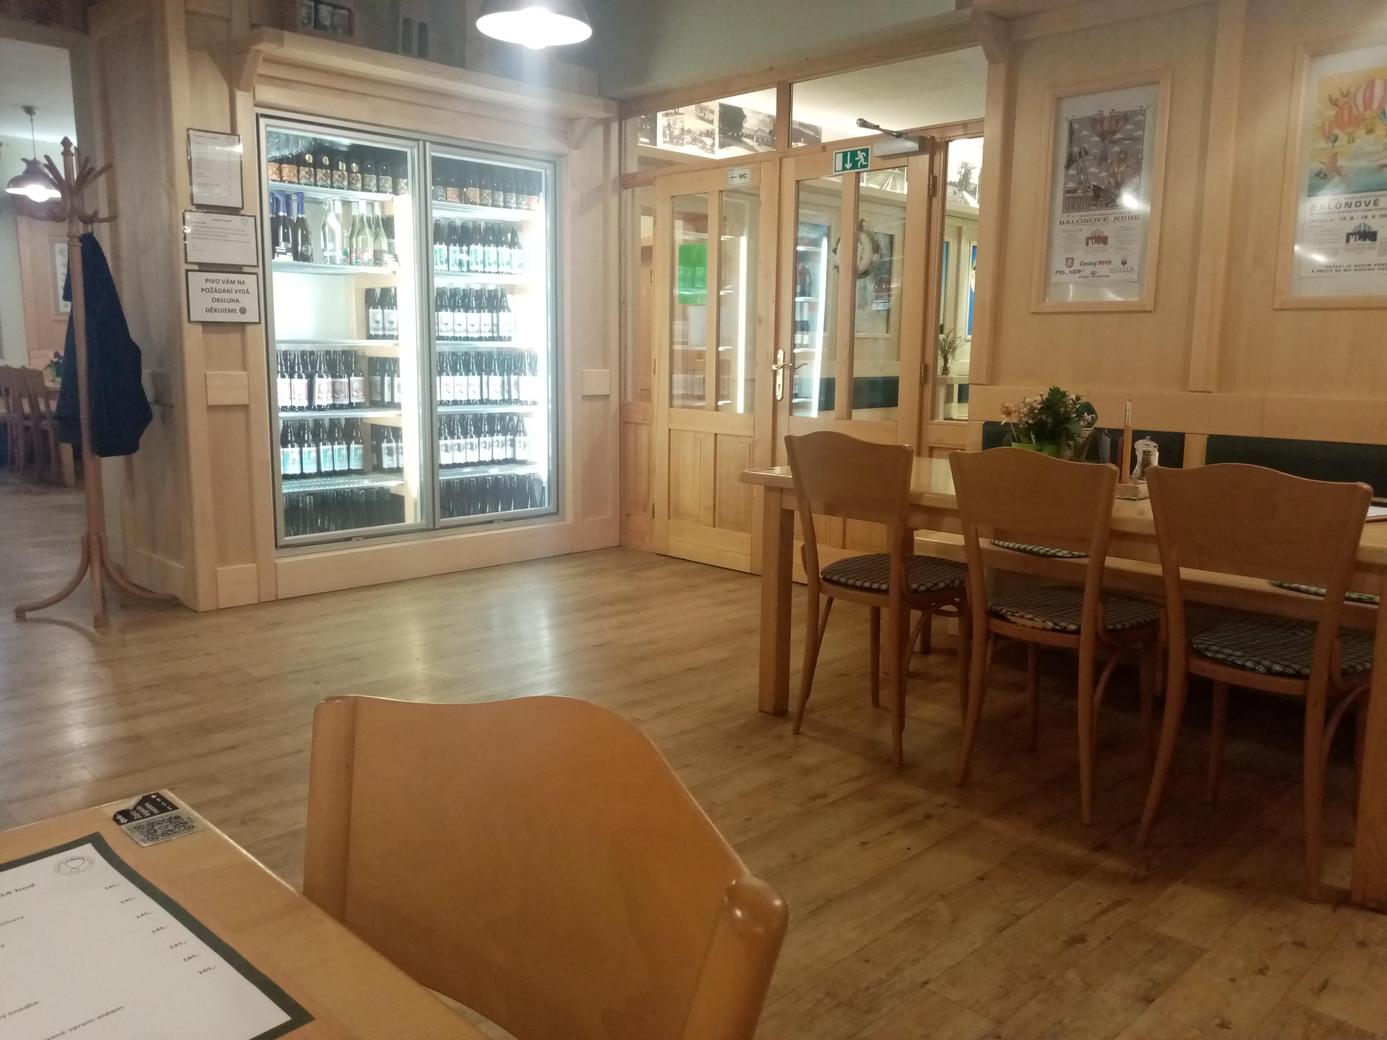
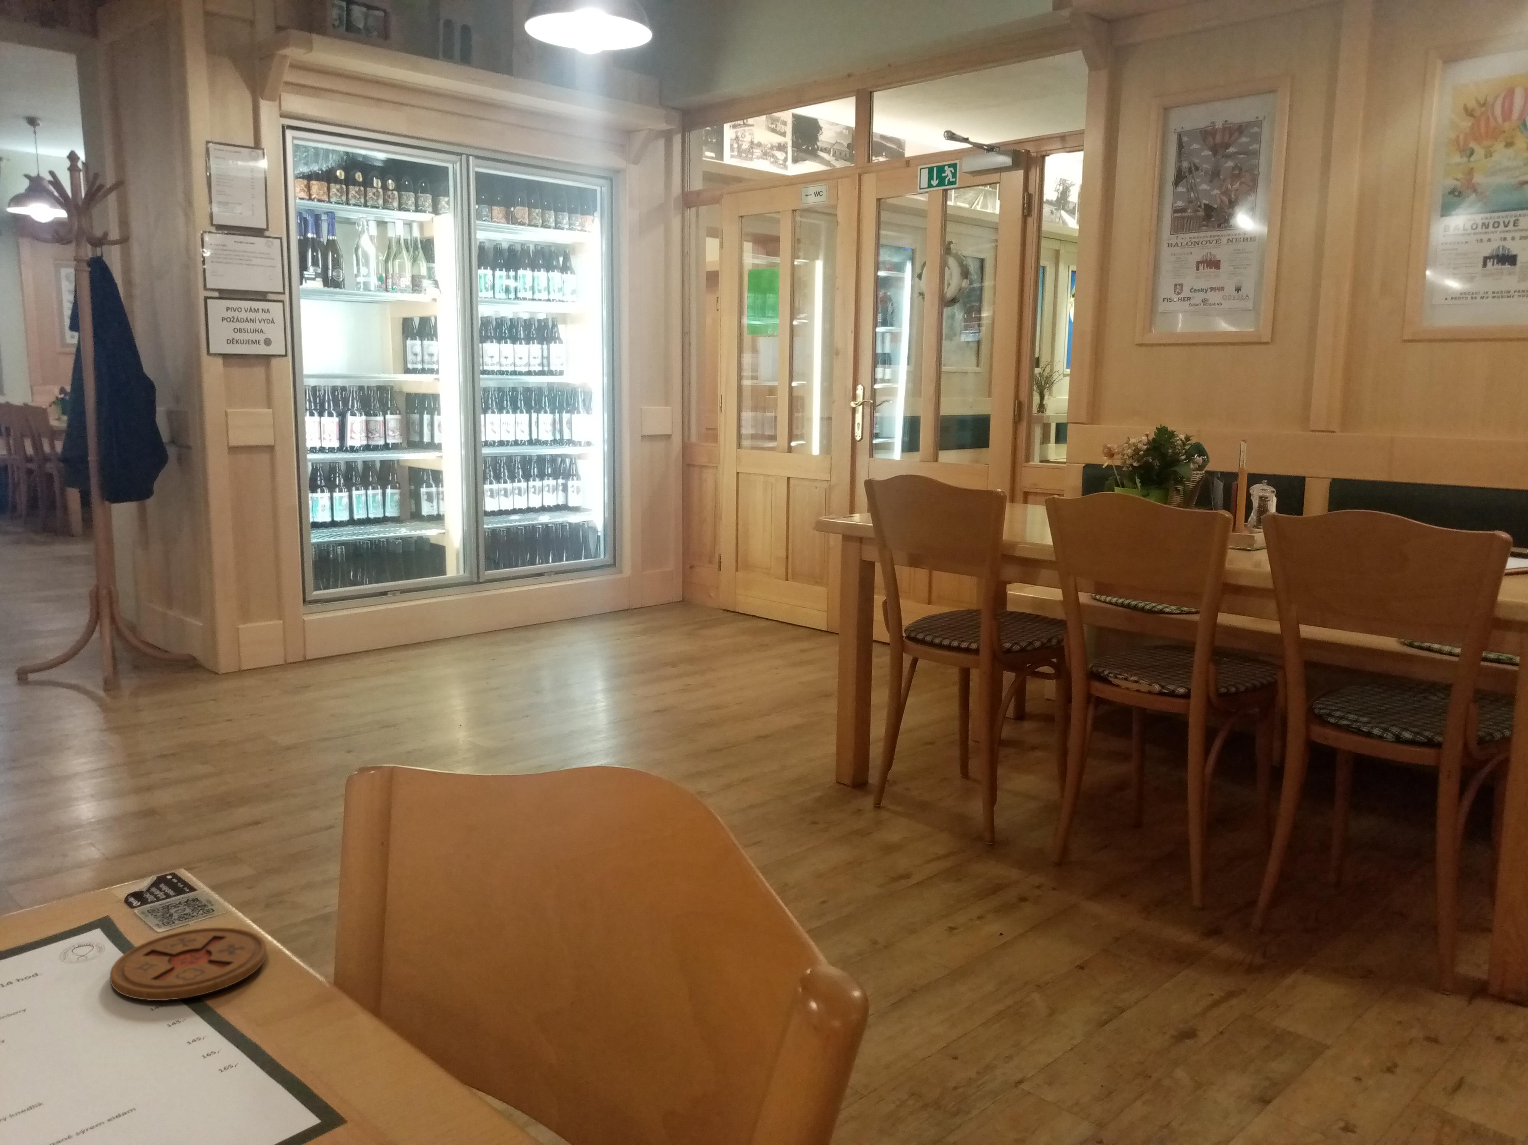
+ coaster [109,927,267,1001]
